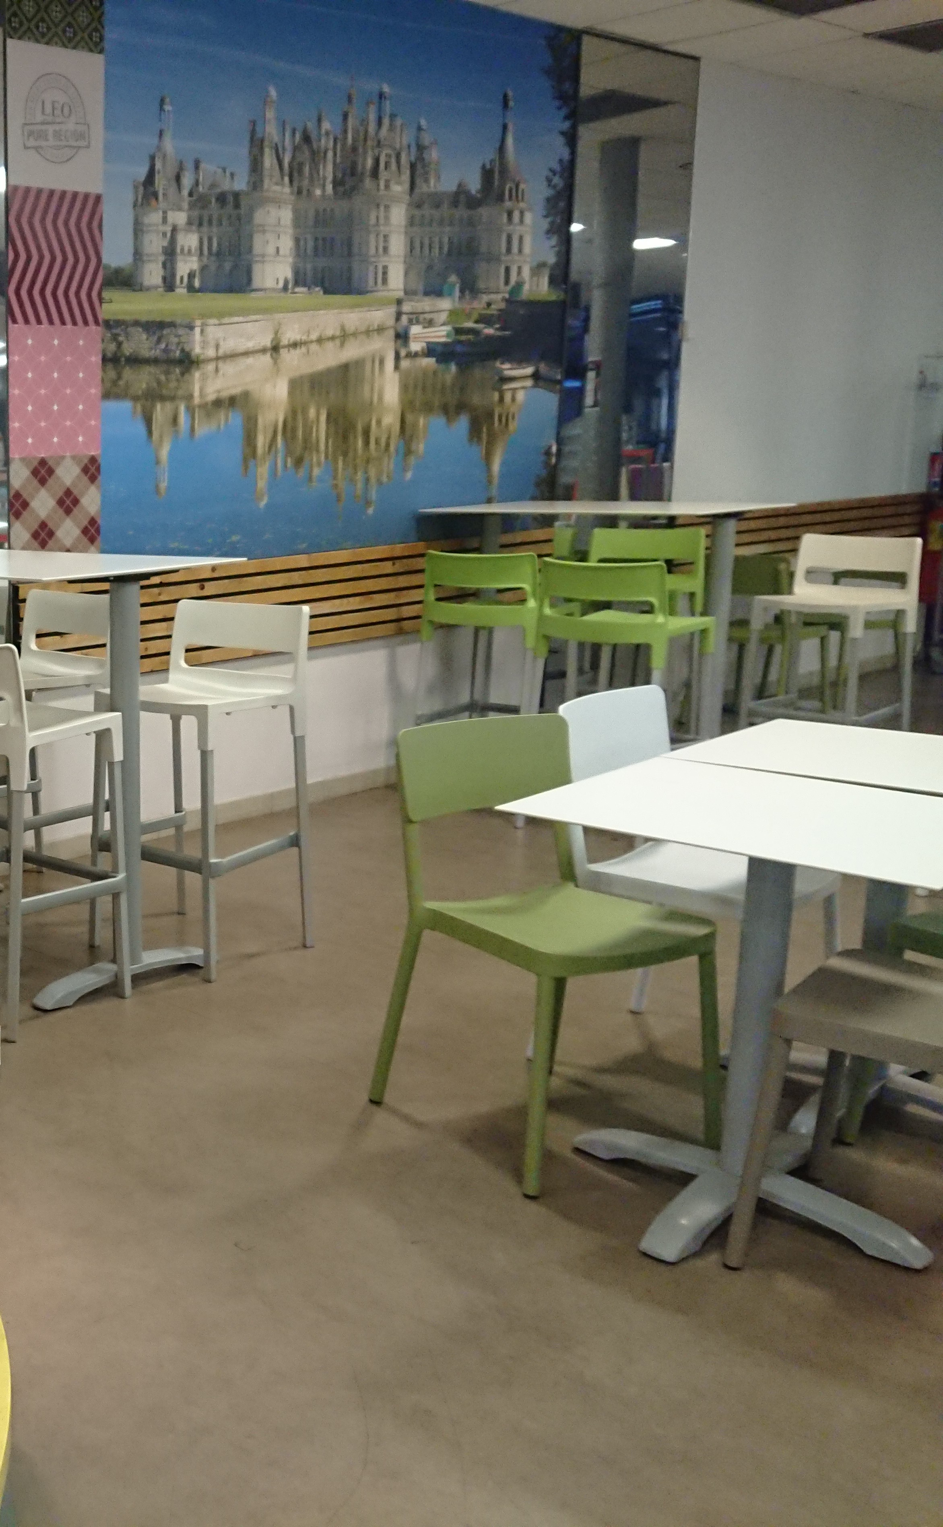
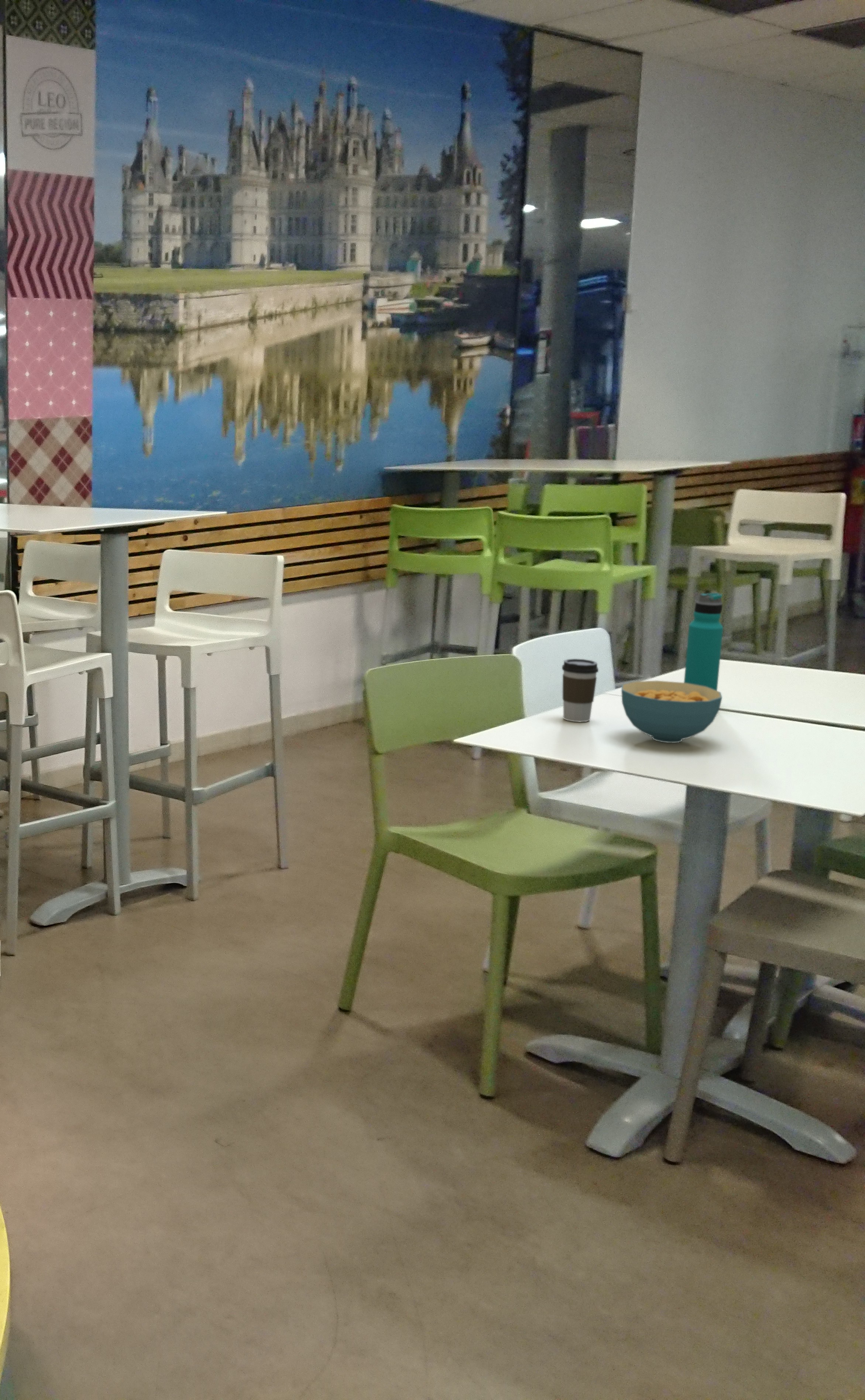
+ coffee cup [562,658,599,723]
+ cereal bowl [621,680,722,743]
+ water bottle [683,593,724,691]
